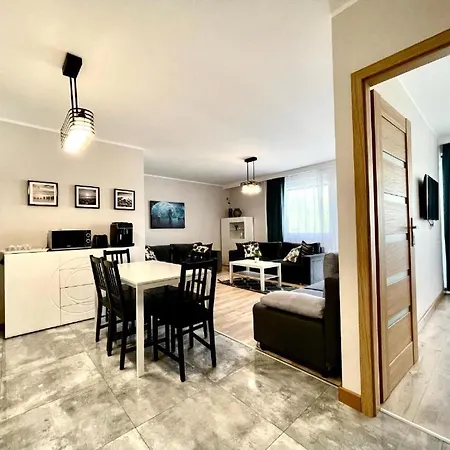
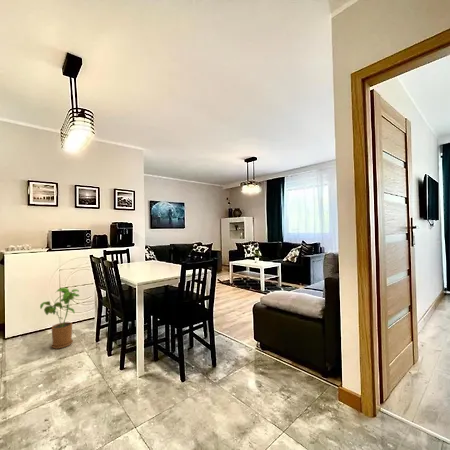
+ house plant [39,287,80,350]
